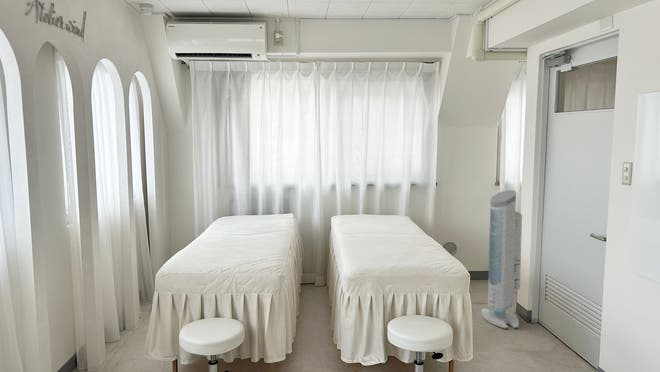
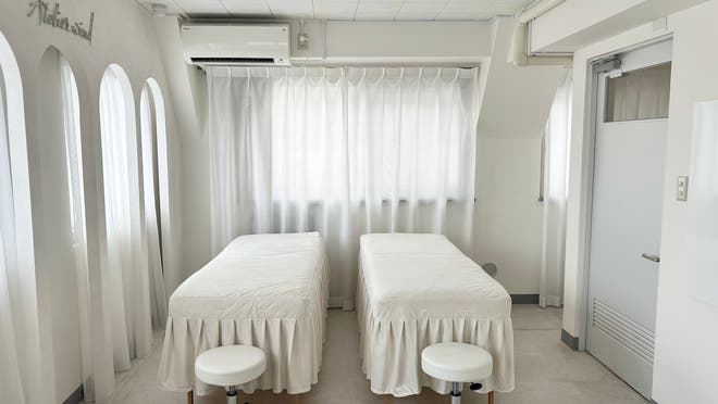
- air purifier [481,189,523,330]
